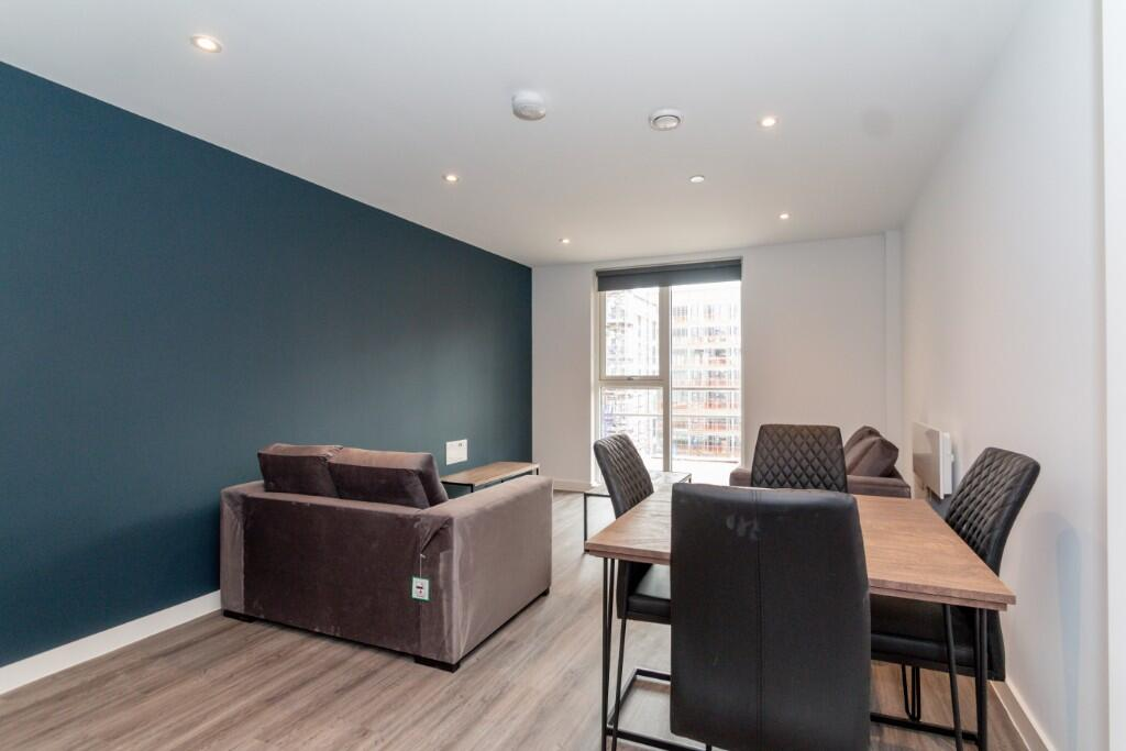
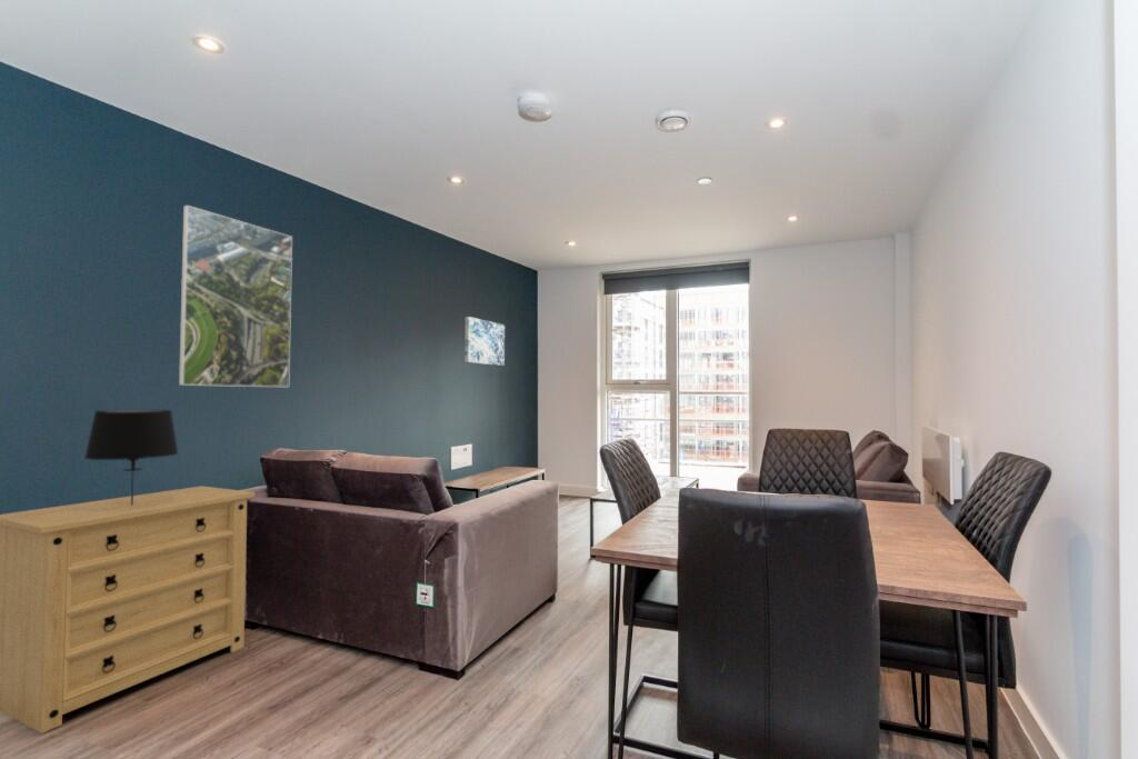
+ dresser [0,485,256,735]
+ wall art [463,316,506,367]
+ table lamp [83,409,180,505]
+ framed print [178,204,293,388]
